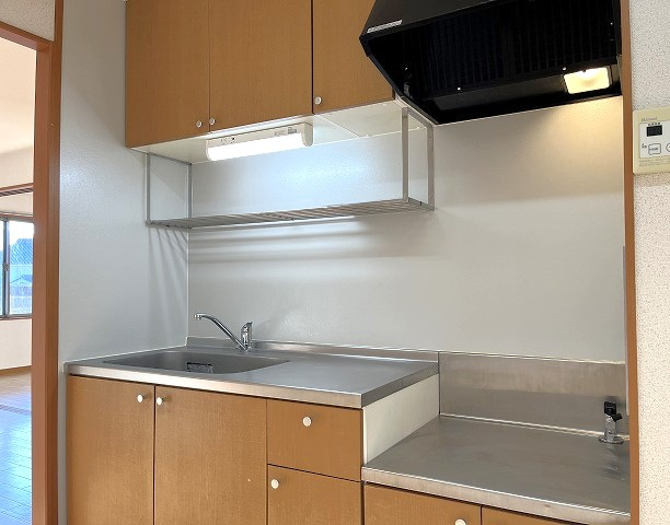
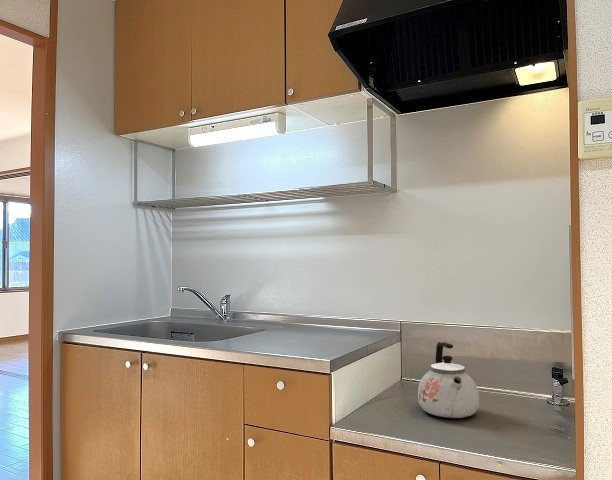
+ kettle [417,341,480,419]
